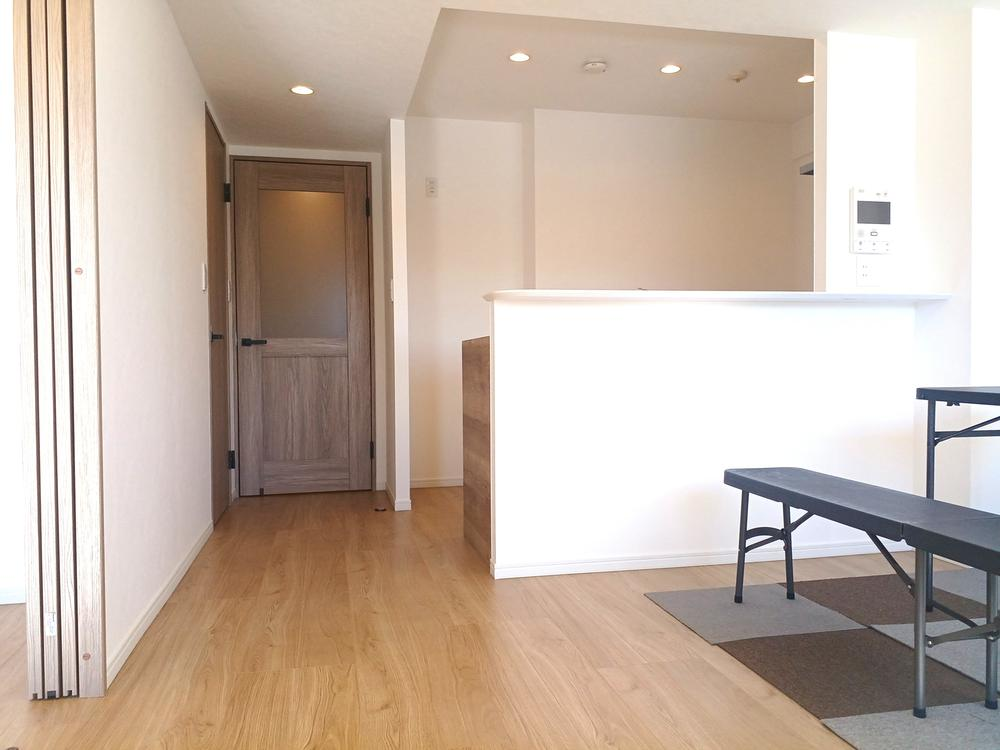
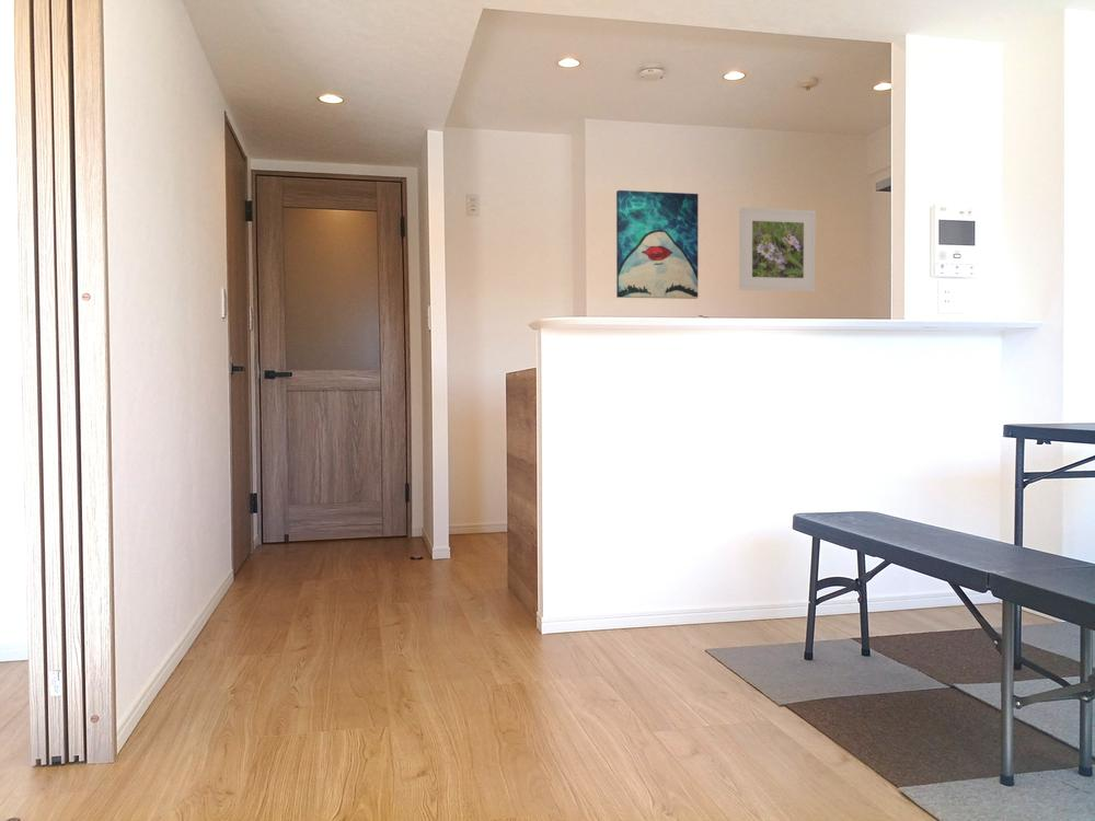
+ wall art [615,189,700,300]
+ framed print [738,206,817,292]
